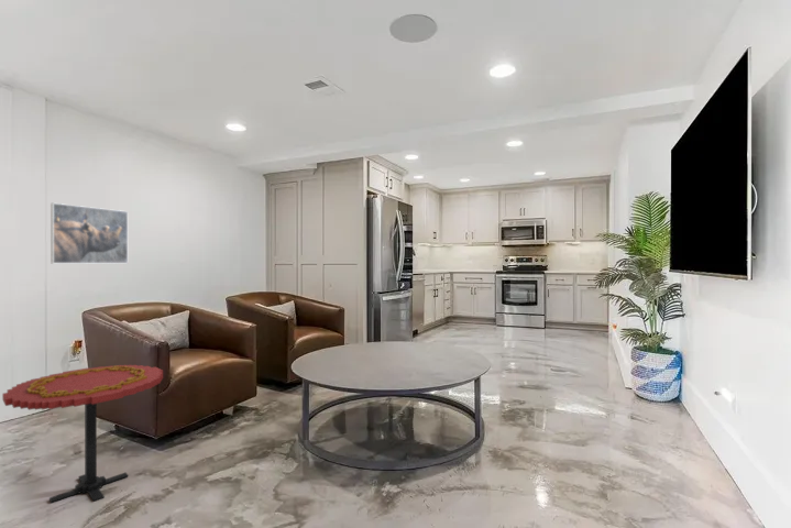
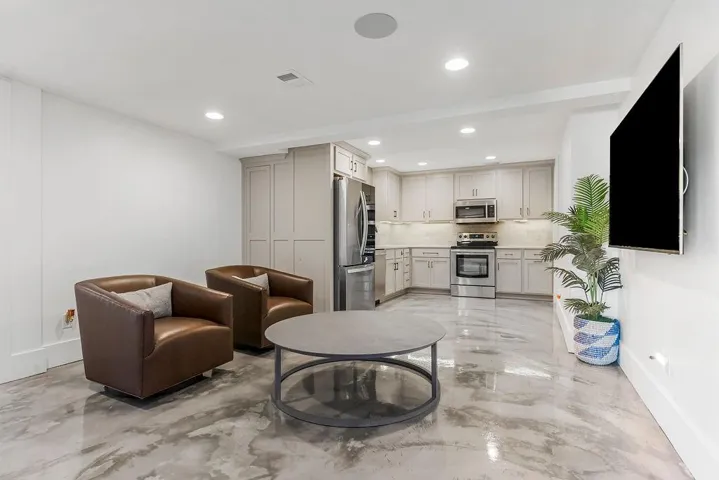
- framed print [50,202,129,264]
- side table [1,364,164,504]
